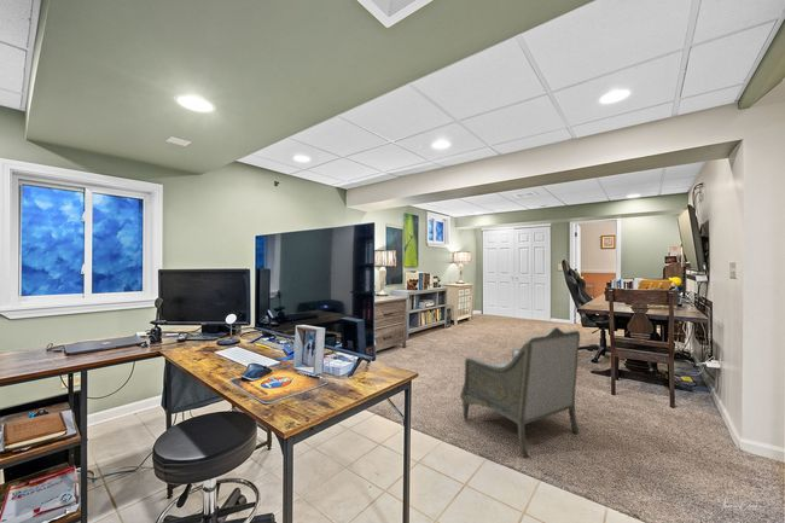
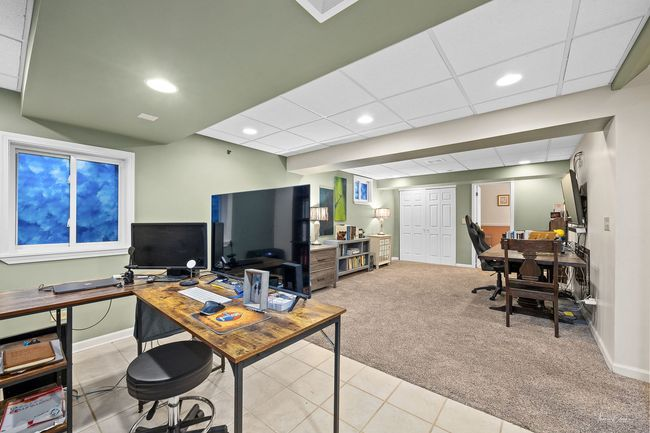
- armchair [459,326,581,458]
